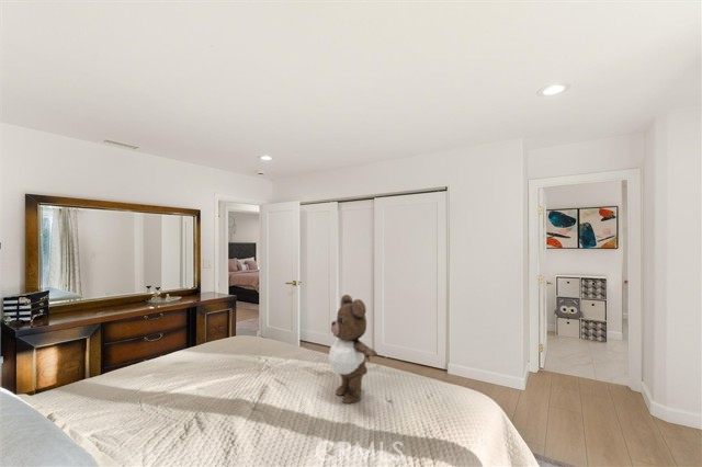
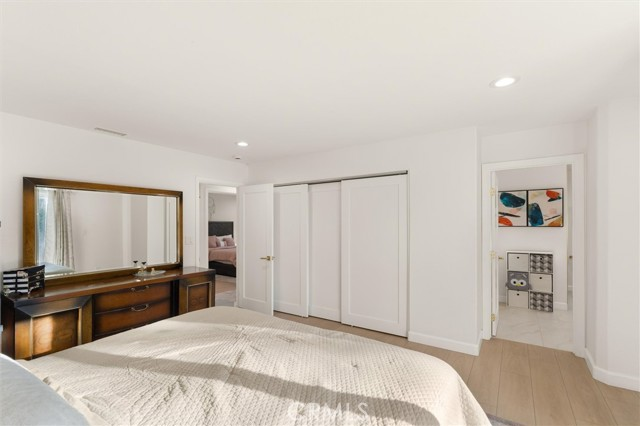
- teddy bear [328,294,378,405]
